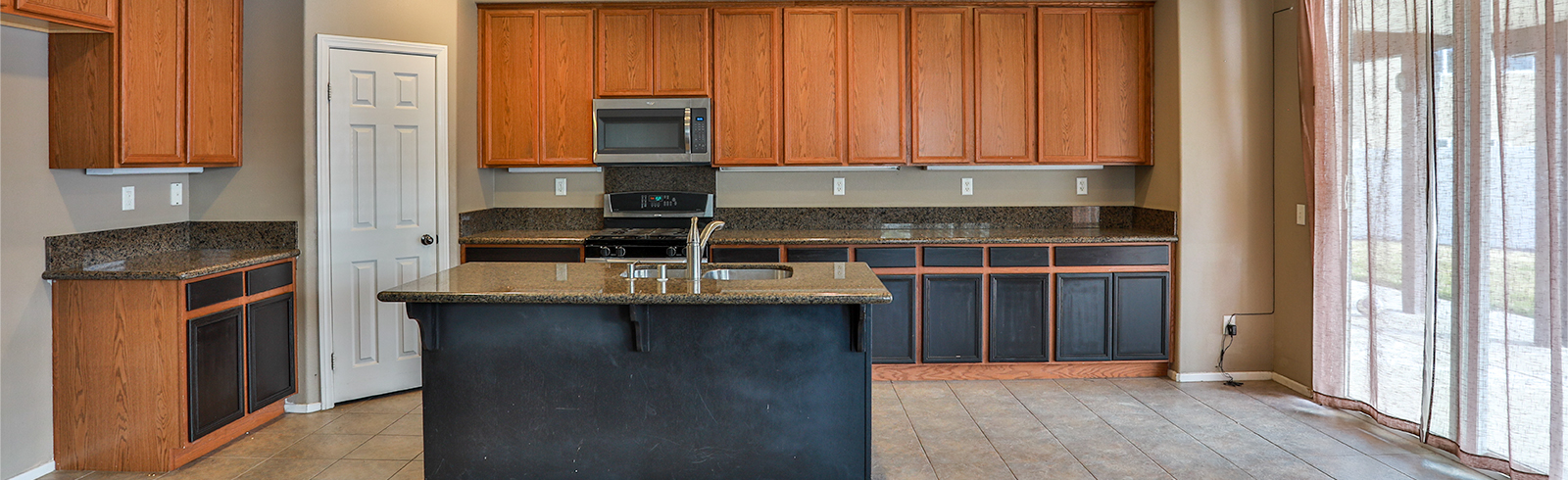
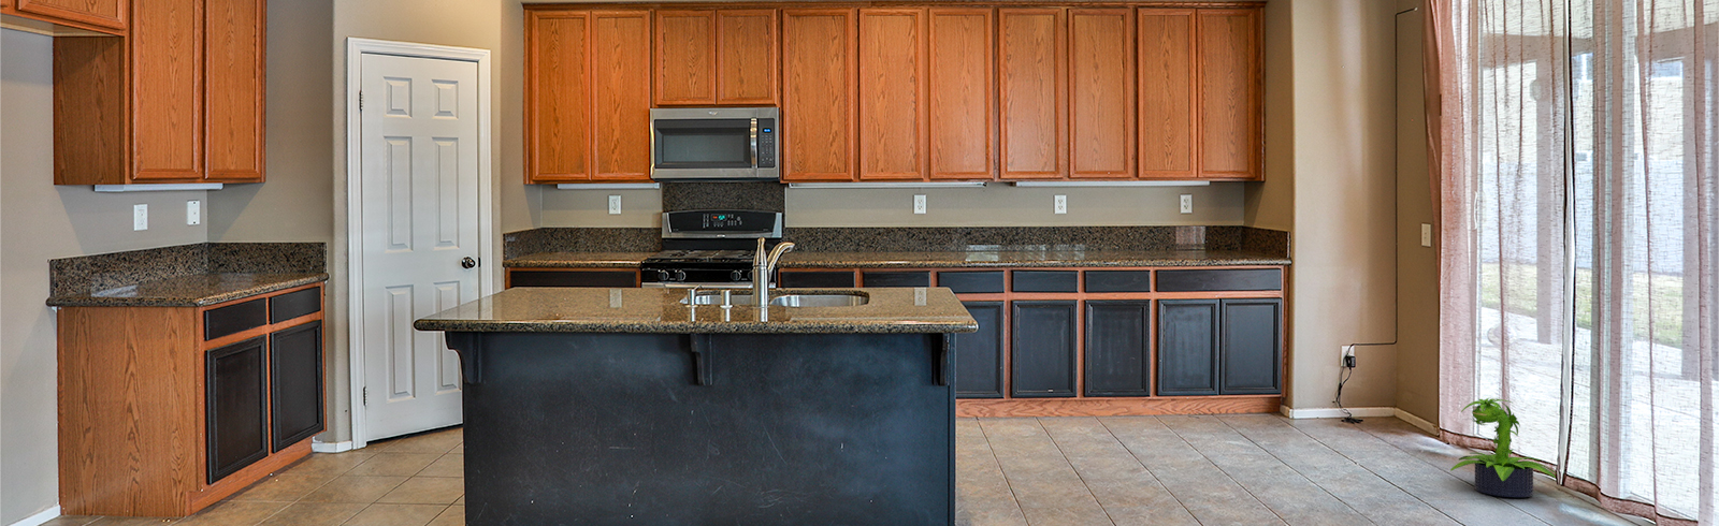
+ potted plant [1449,396,1557,499]
